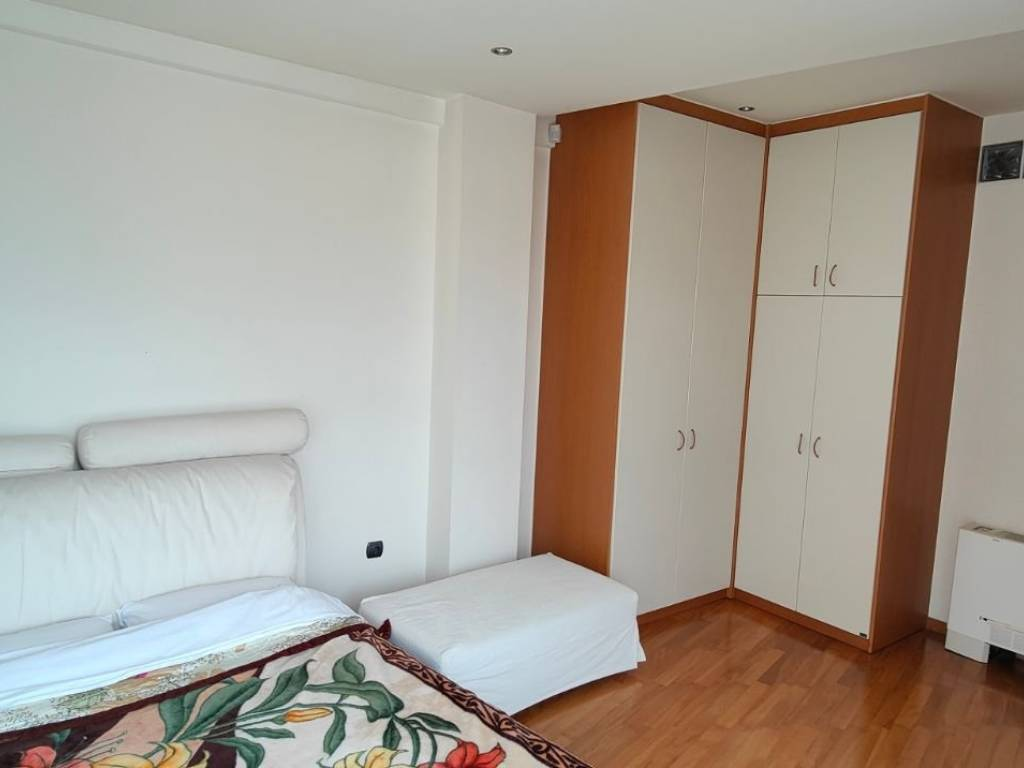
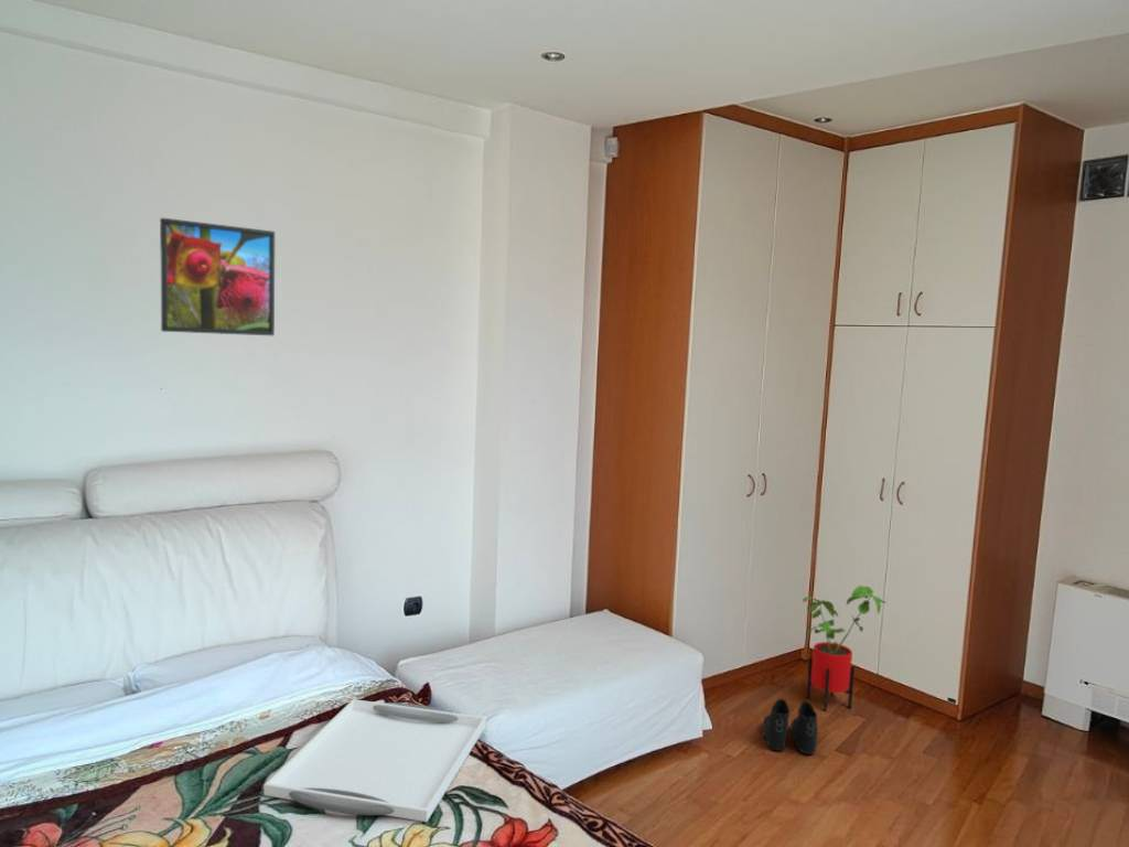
+ house plant [802,585,888,712]
+ serving tray [264,698,487,823]
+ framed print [159,217,276,336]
+ boots [761,698,819,755]
